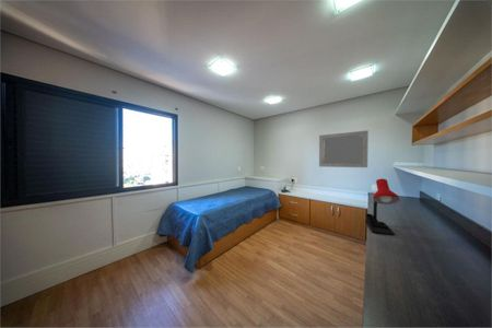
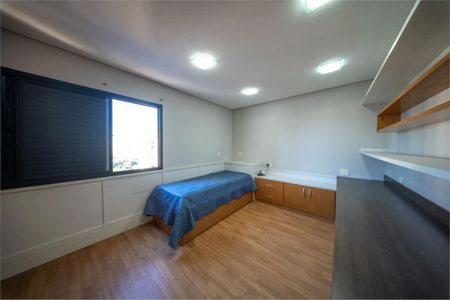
- desk lamp [364,178,400,236]
- home mirror [318,129,370,168]
